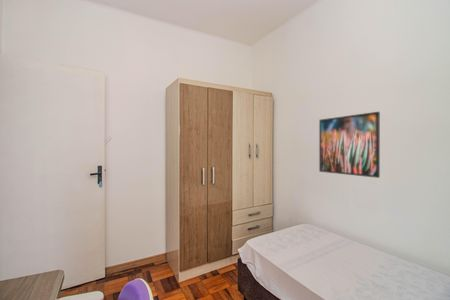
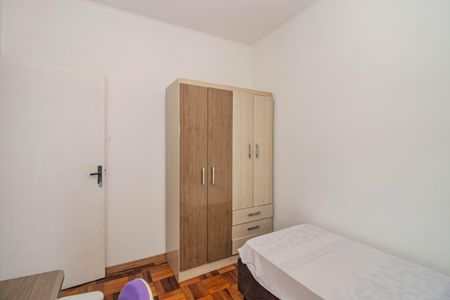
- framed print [318,111,381,179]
